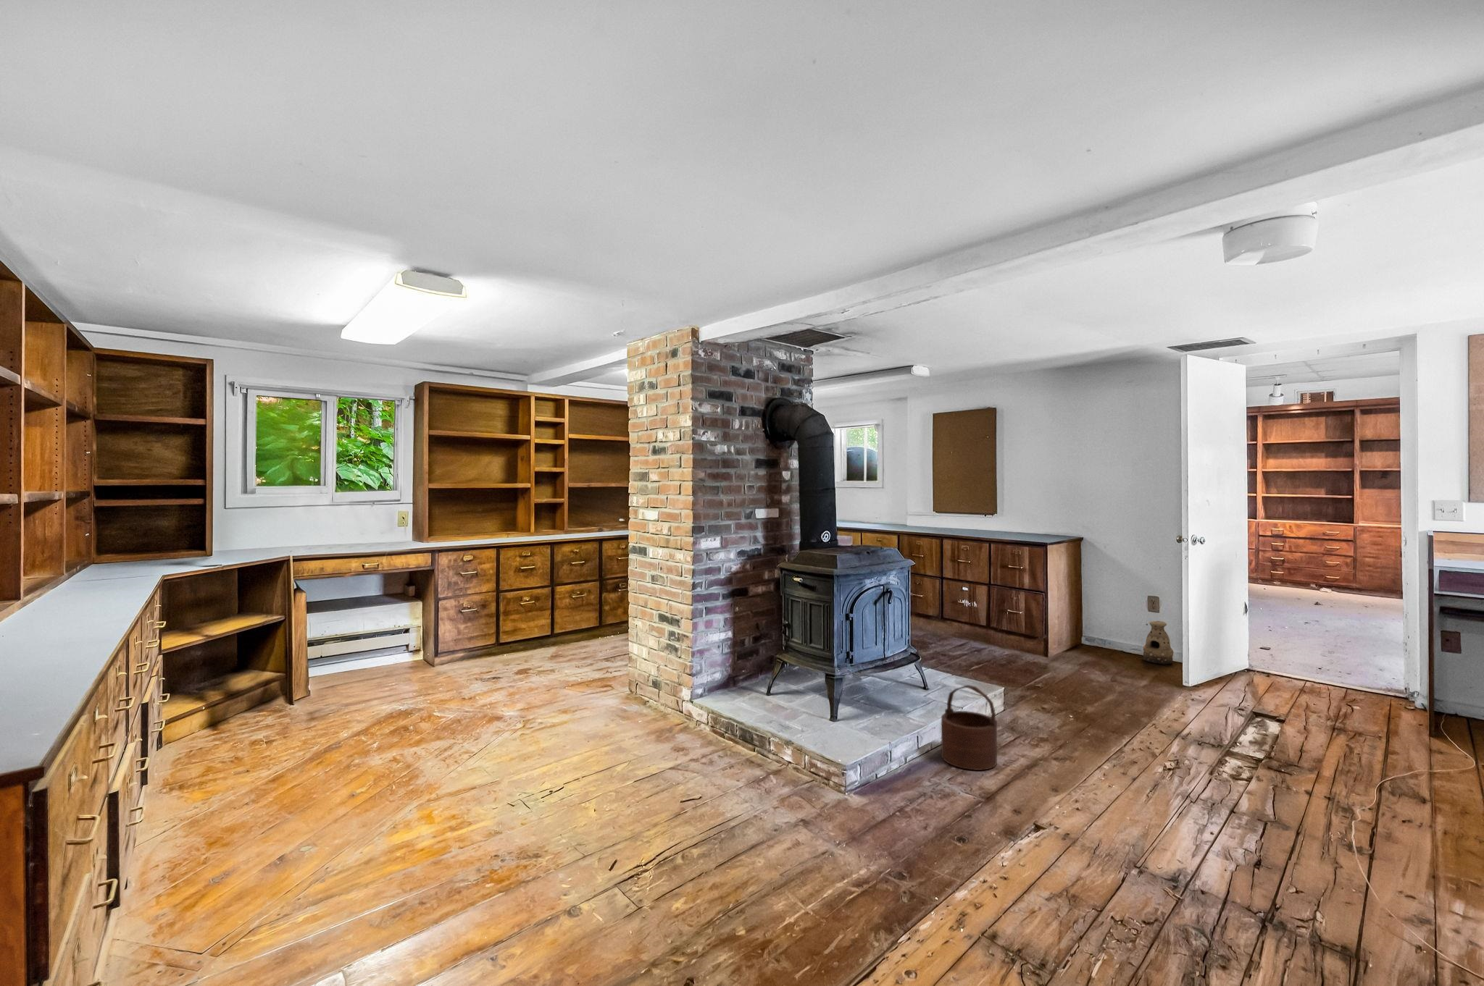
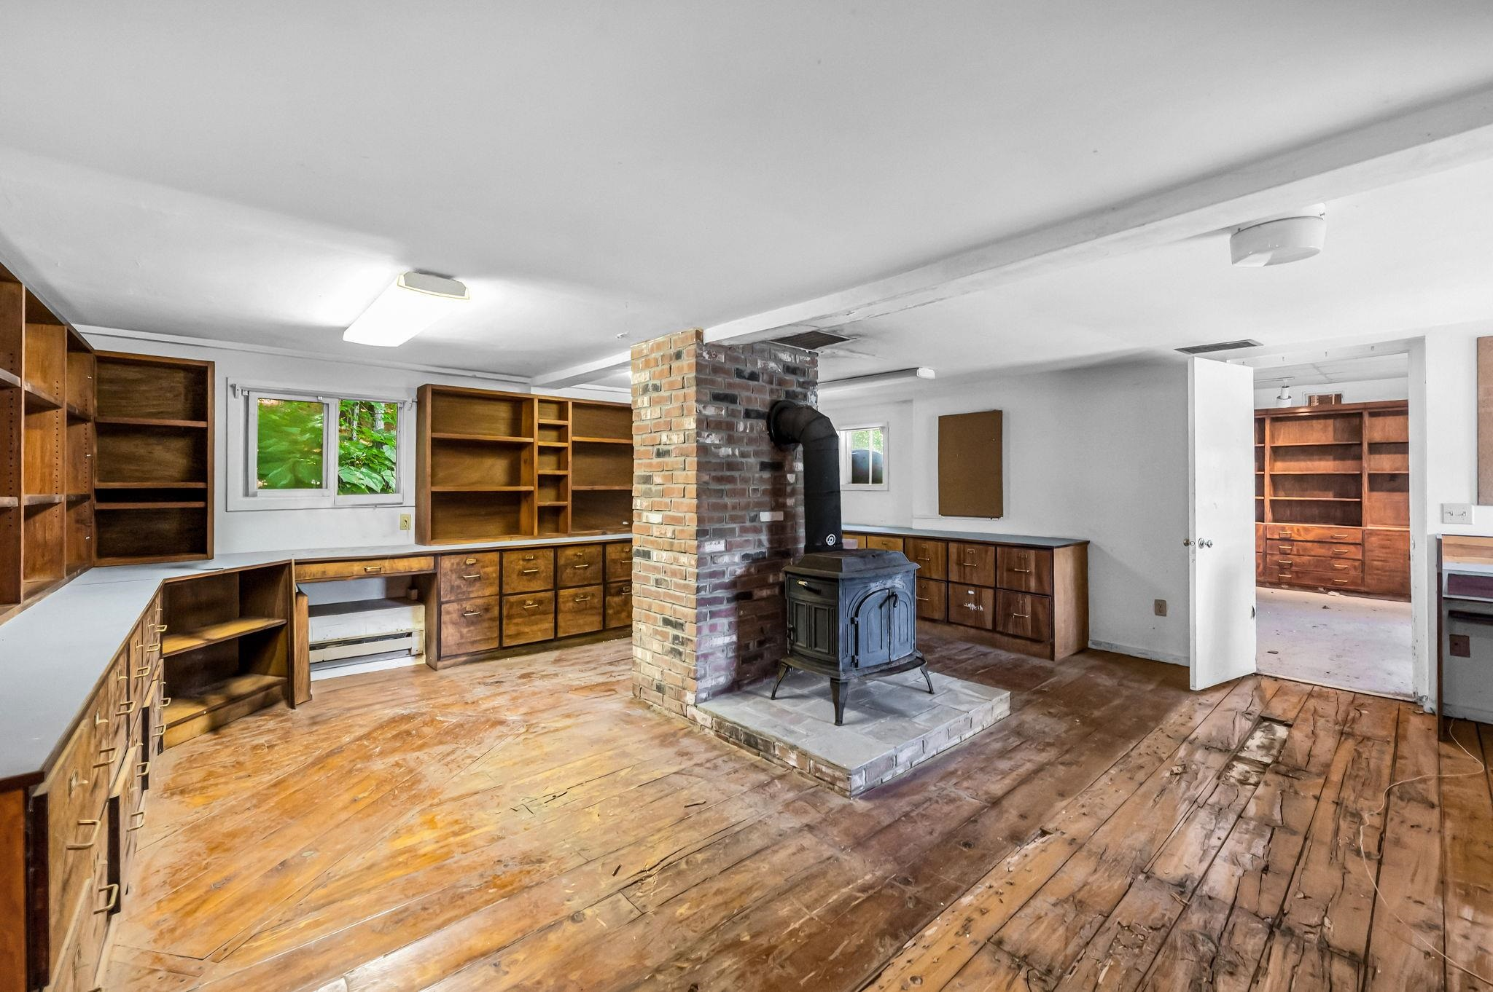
- wooden bucket [940,684,997,771]
- lantern [1142,621,1174,666]
